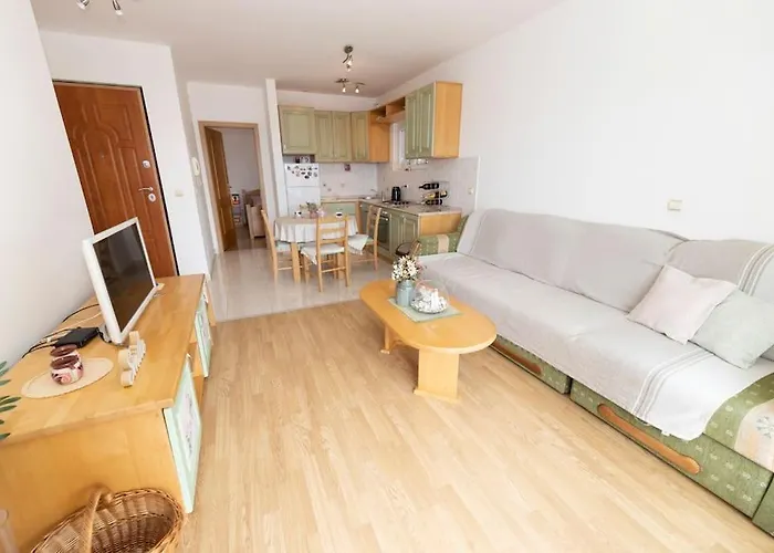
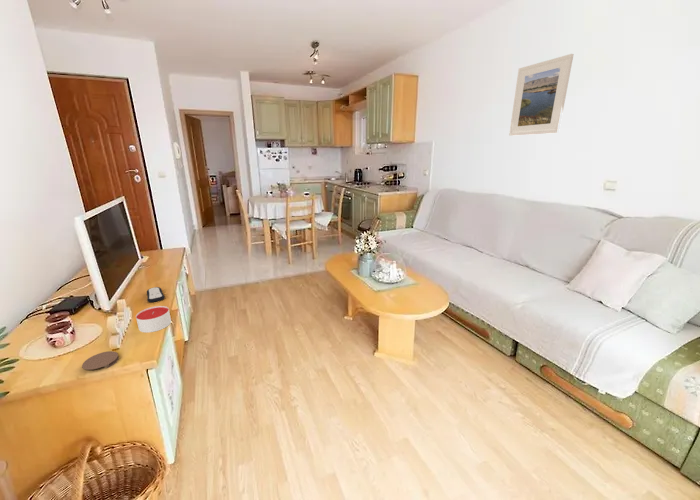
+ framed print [508,53,574,137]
+ candle [135,305,172,333]
+ remote control [146,286,166,304]
+ coaster [81,350,120,371]
